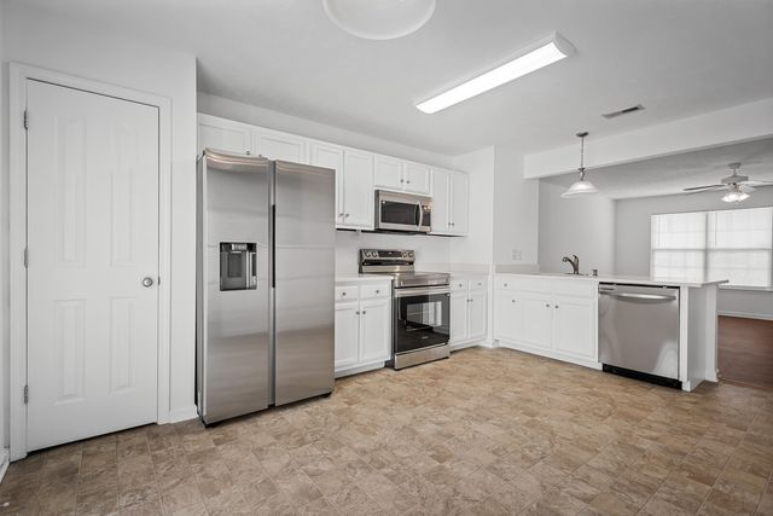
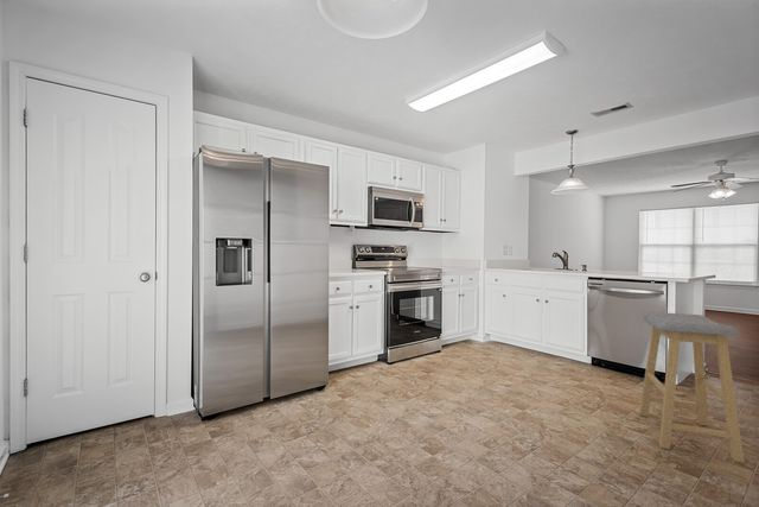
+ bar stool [638,311,745,463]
